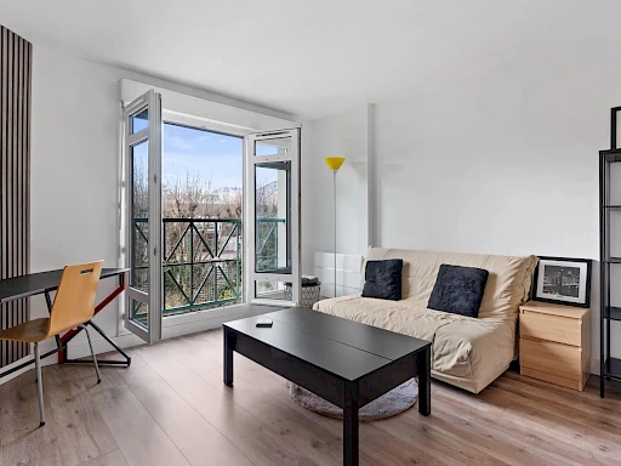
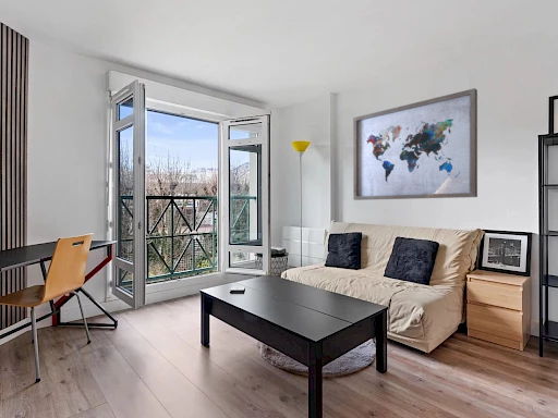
+ wall art [352,87,478,201]
